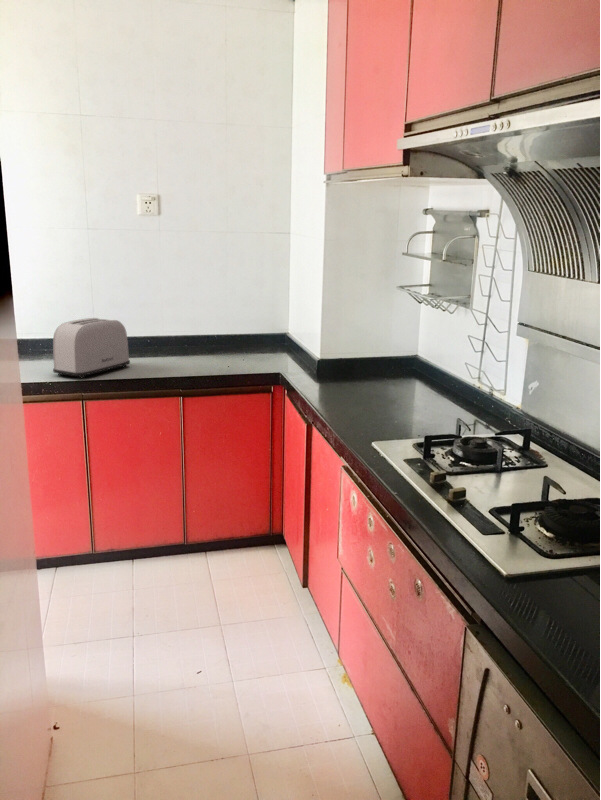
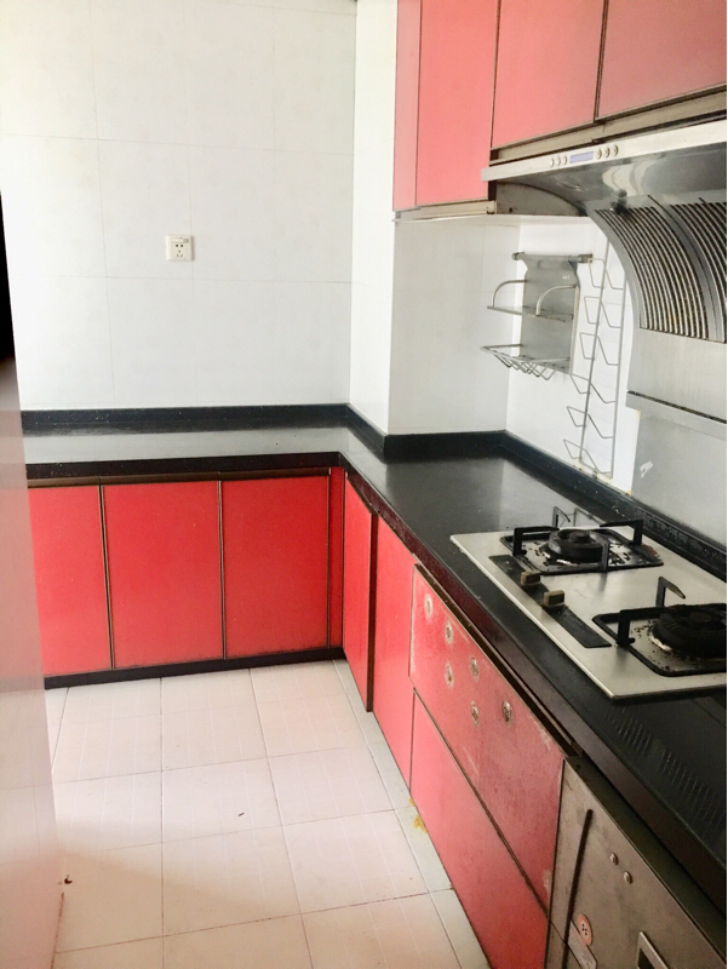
- toaster [52,317,131,380]
